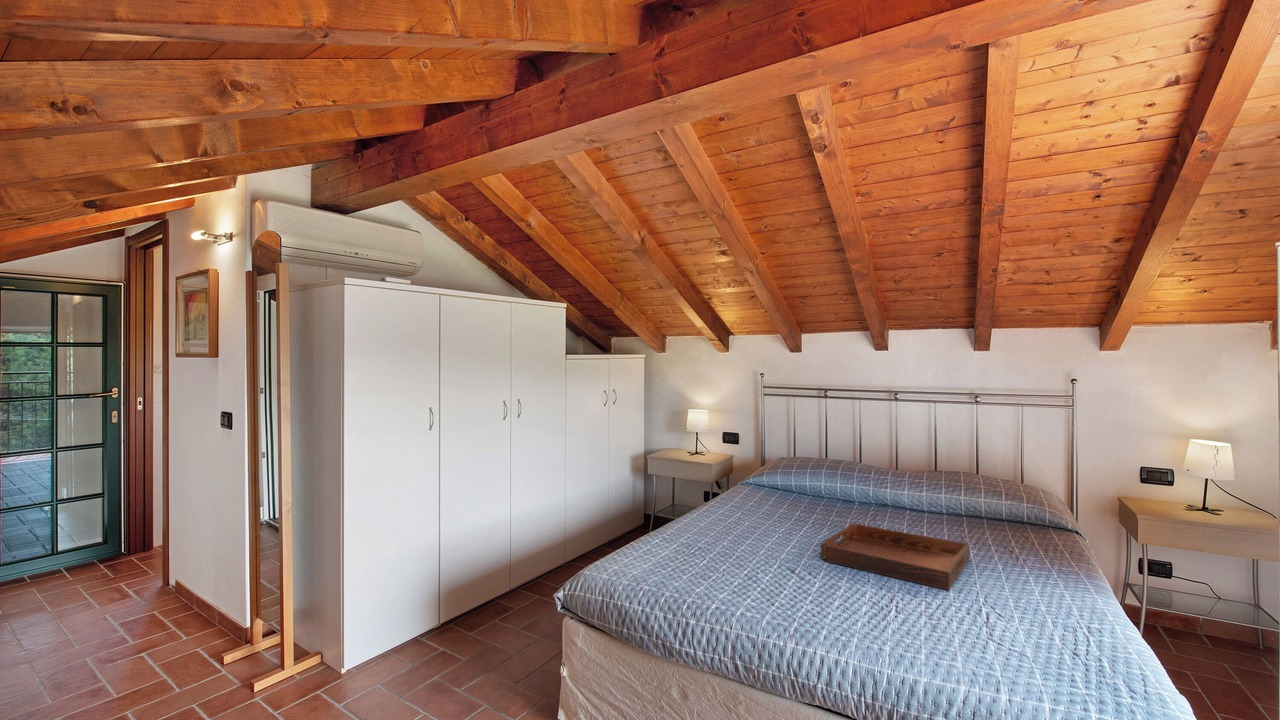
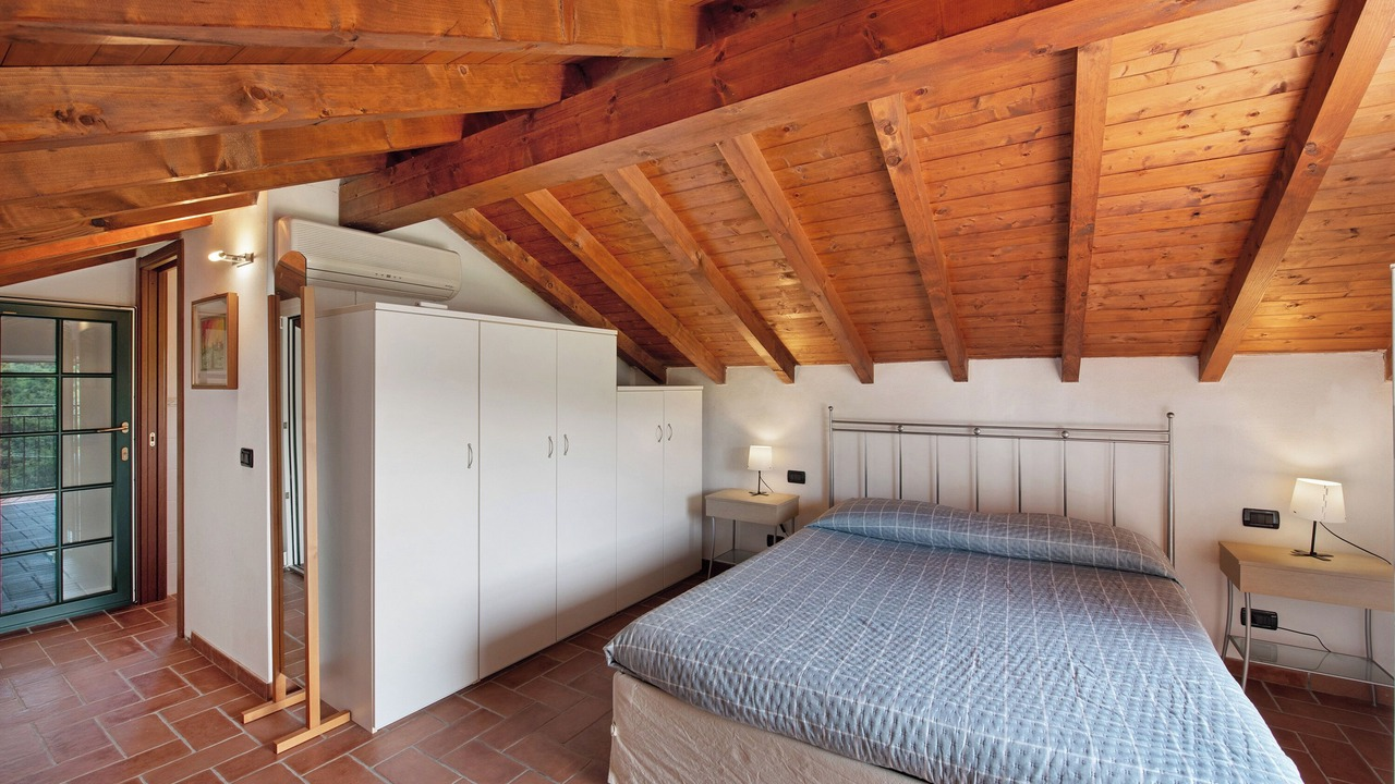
- serving tray [820,522,971,592]
